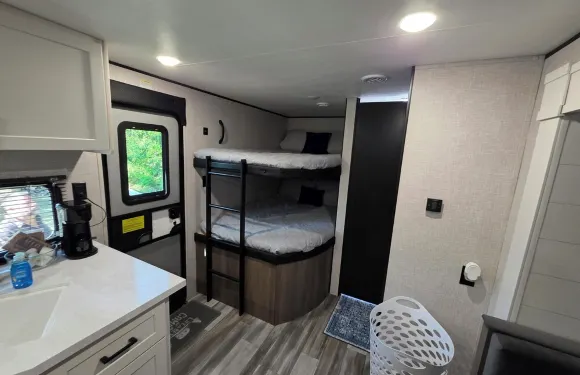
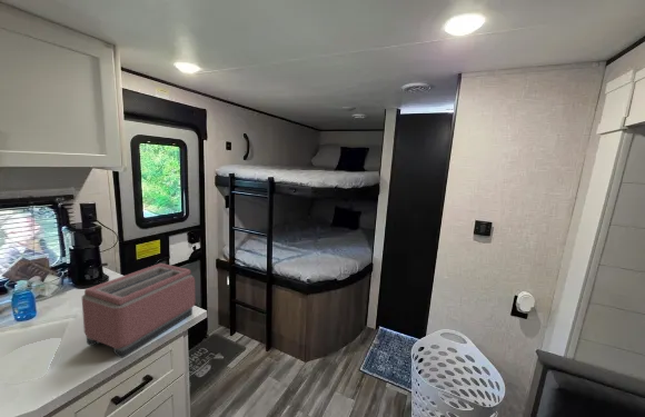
+ toaster [81,262,196,359]
